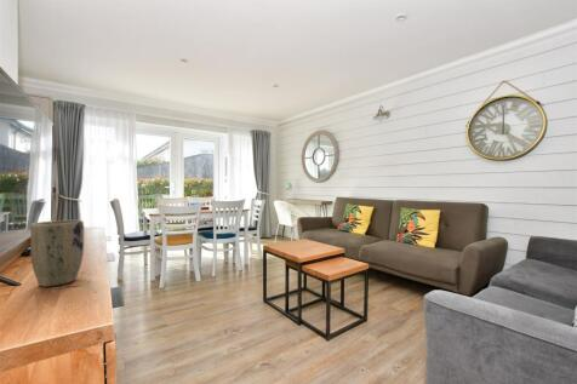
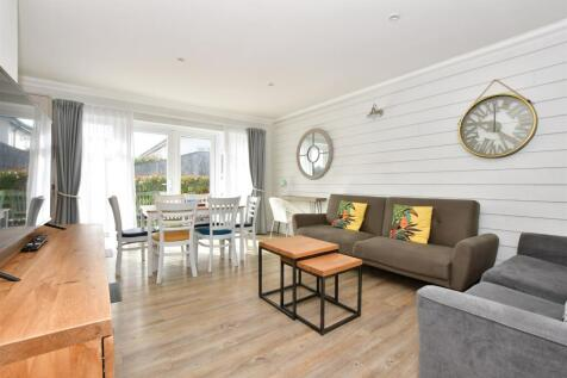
- plant pot [29,219,85,288]
